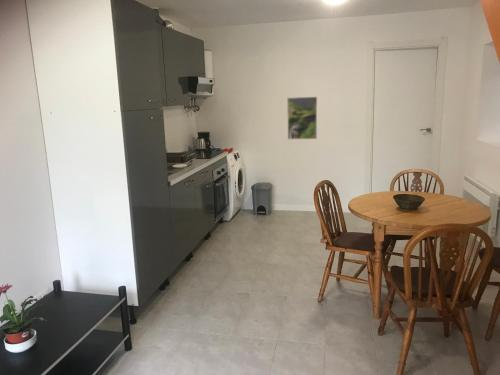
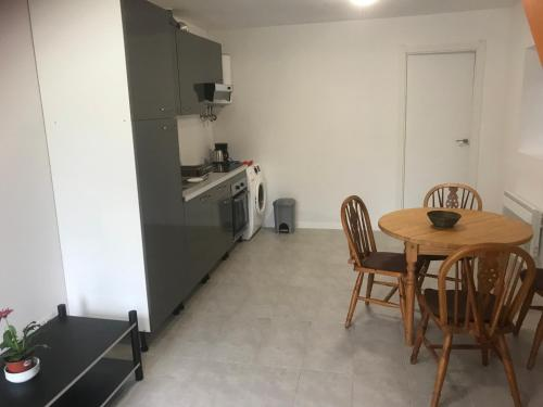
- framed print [286,96,318,140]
